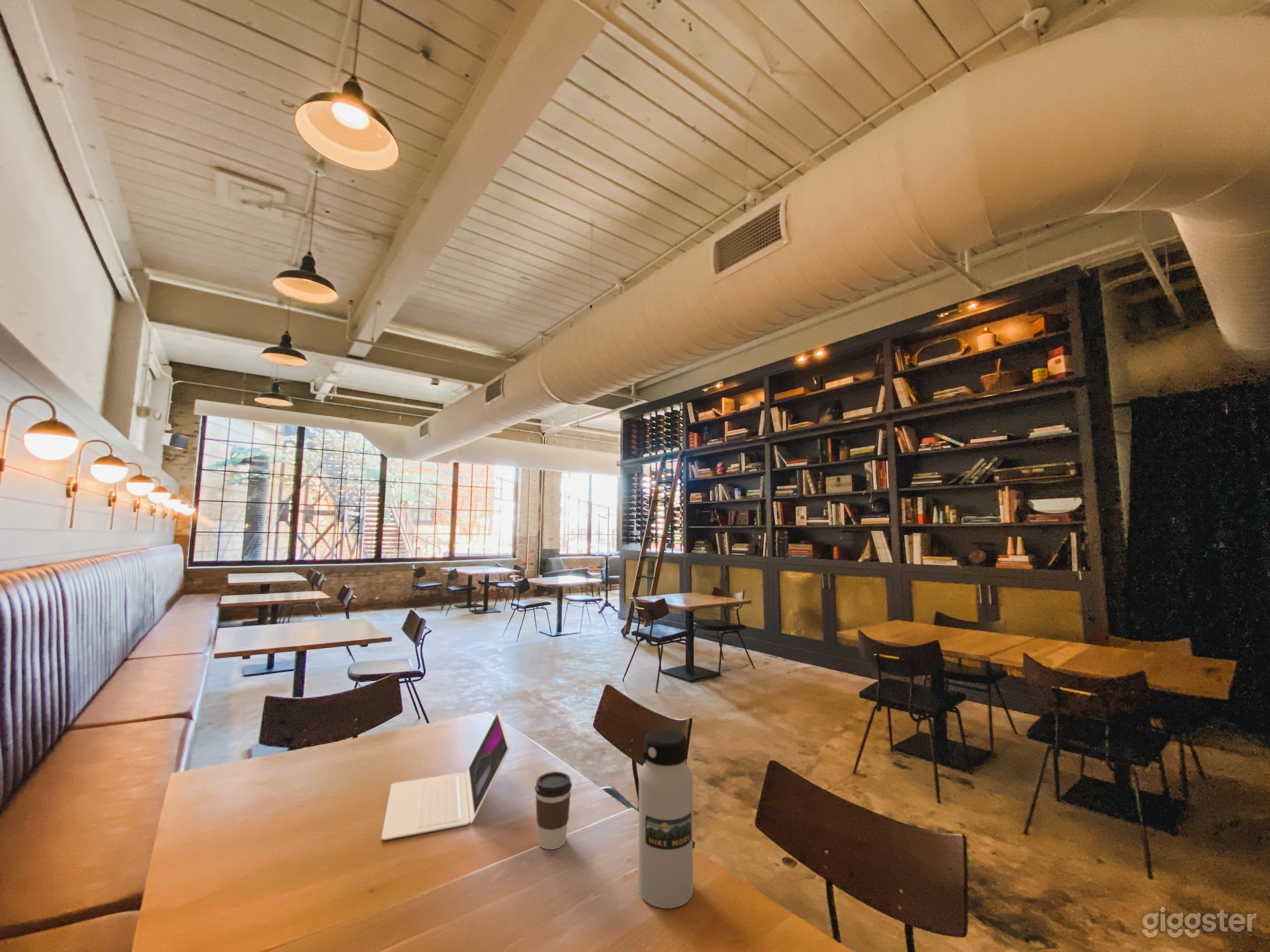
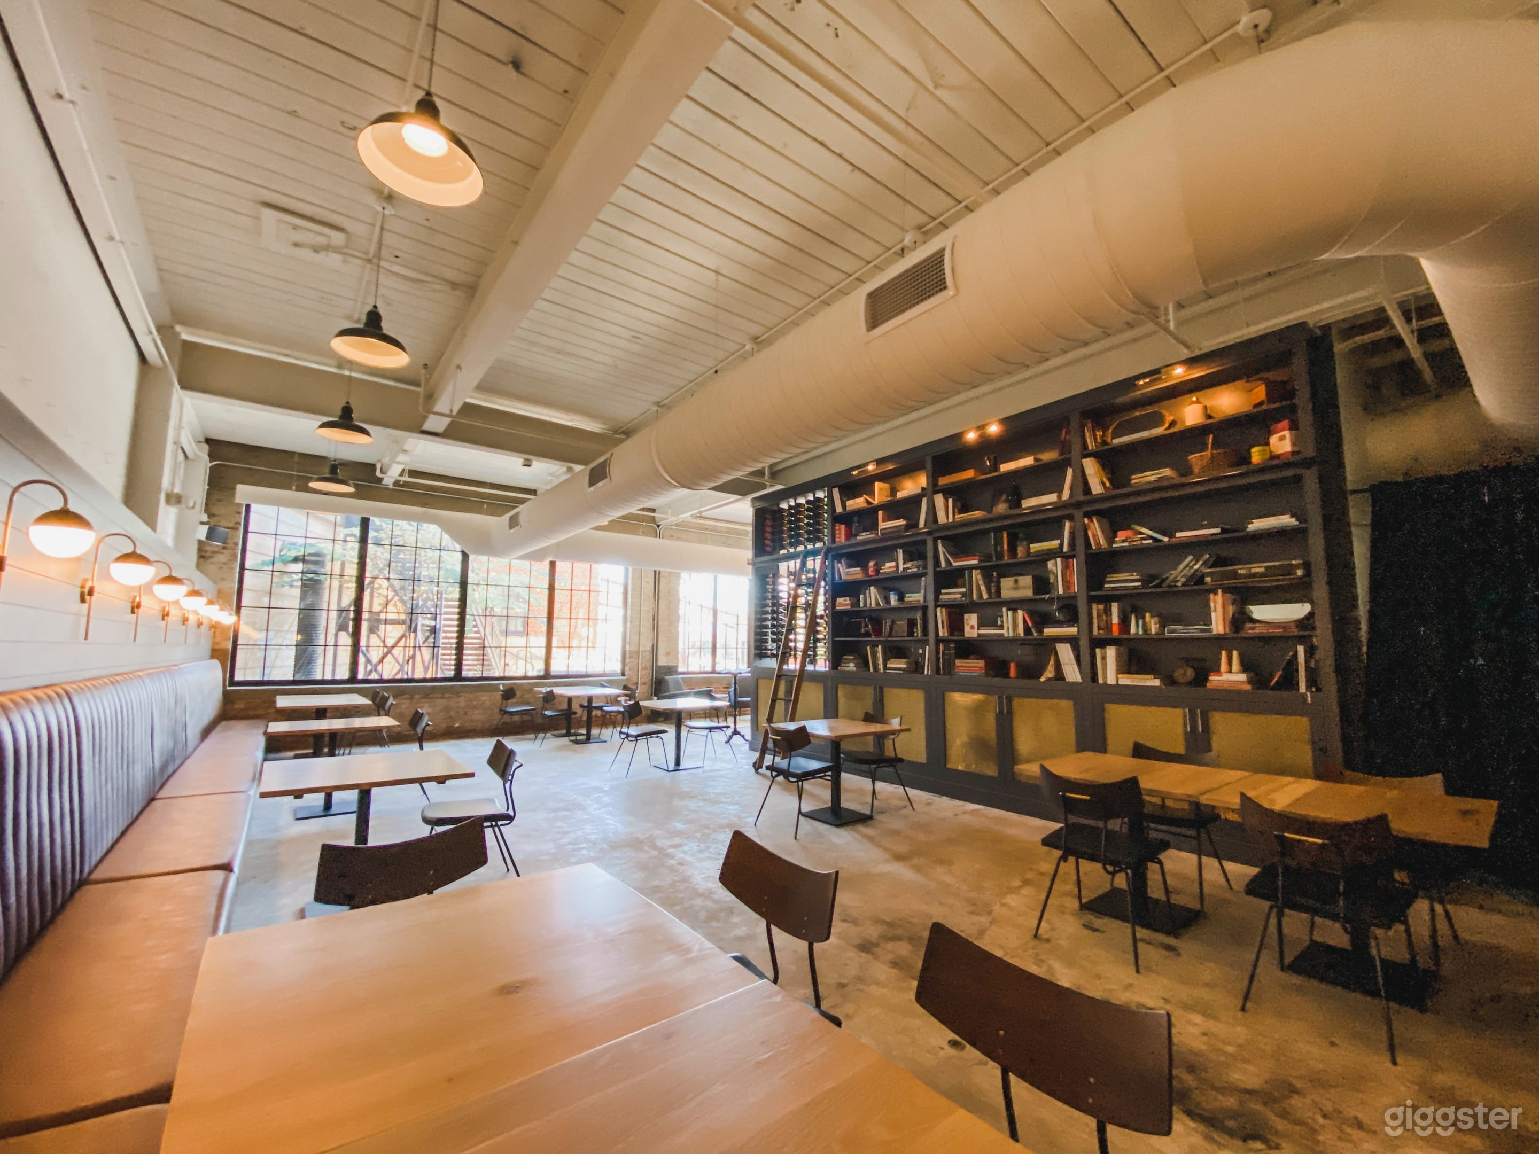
- coffee cup [534,771,572,850]
- laptop [381,710,511,841]
- water bottle [638,729,694,909]
